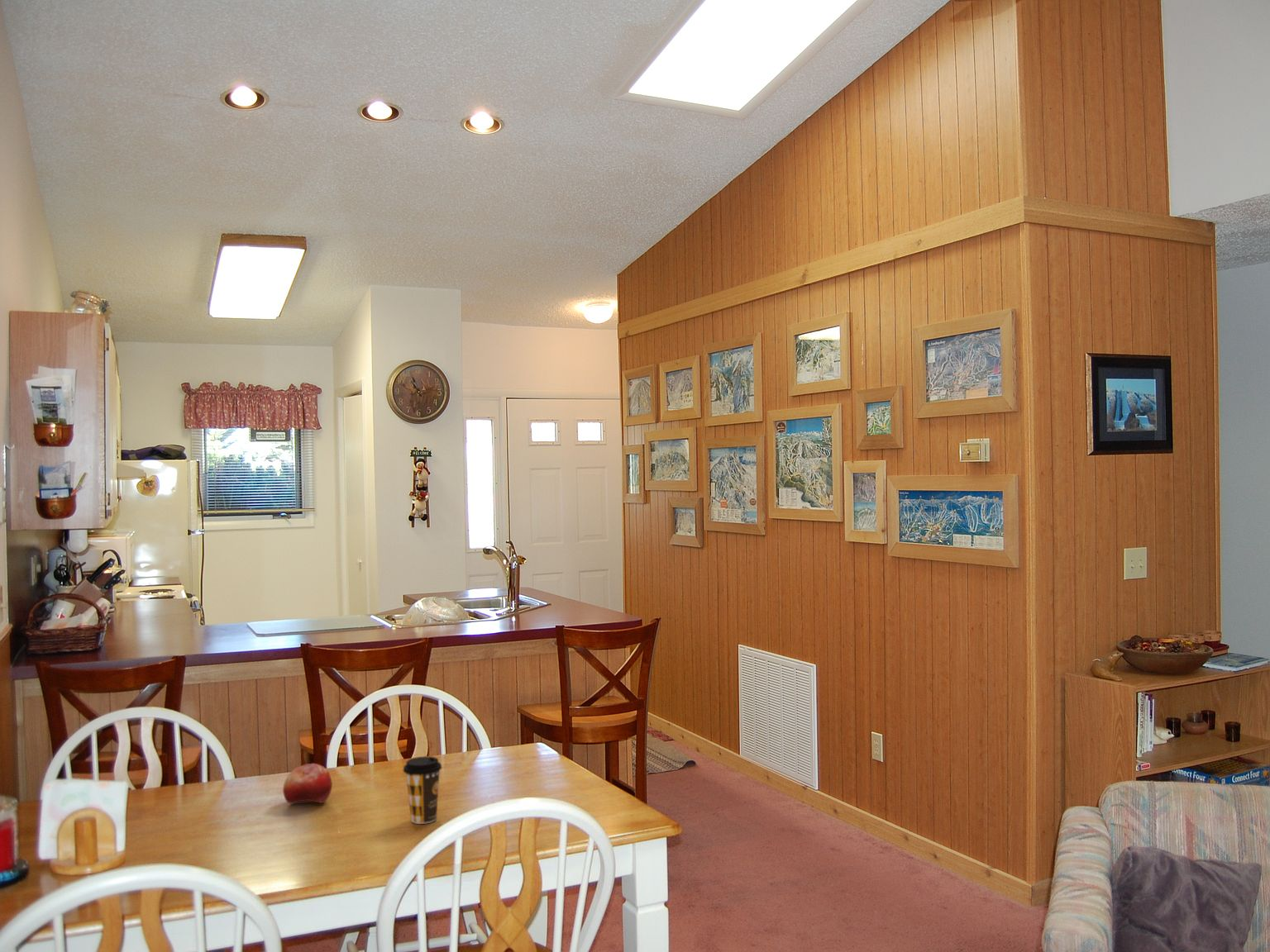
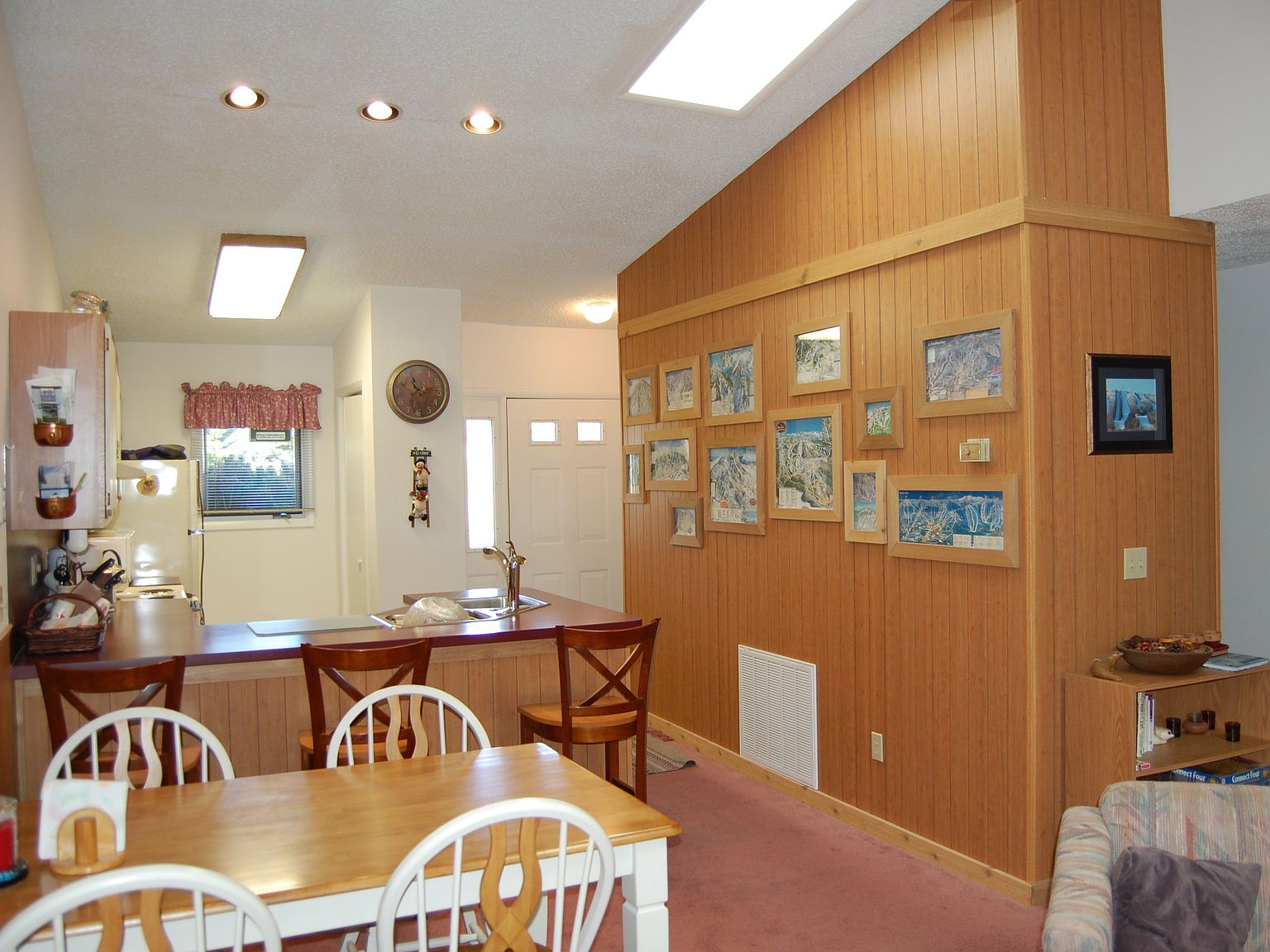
- fruit [282,763,333,804]
- coffee cup [403,756,442,825]
